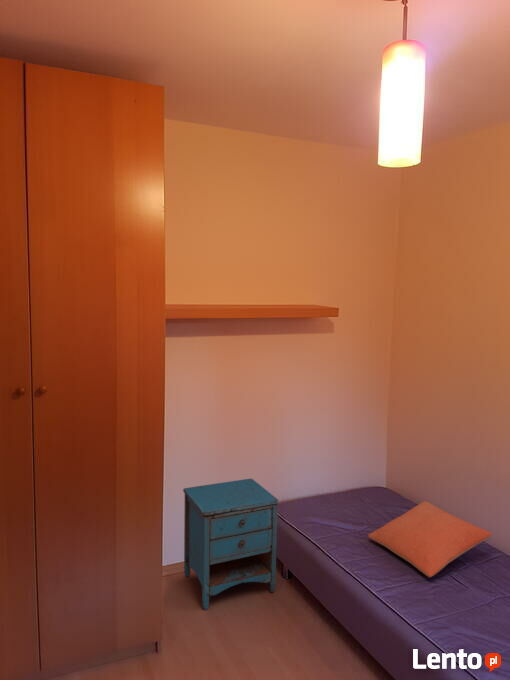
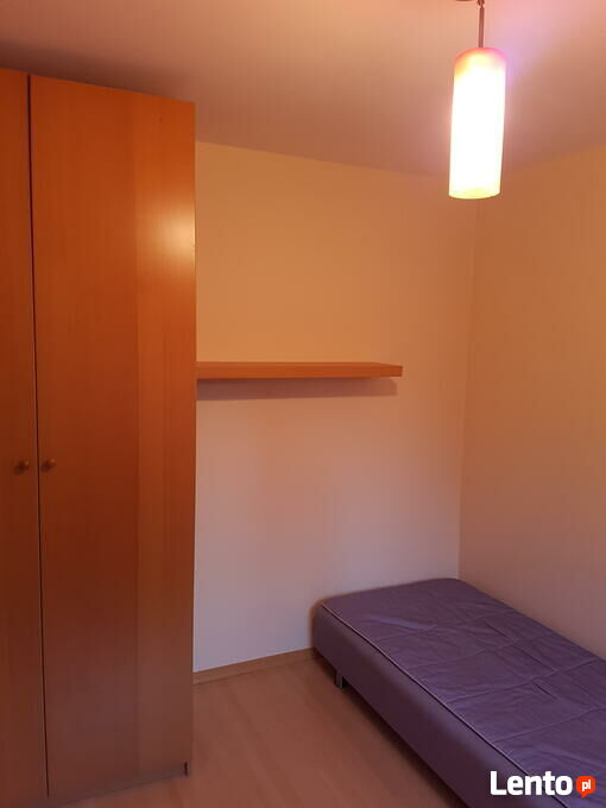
- pillow [367,500,493,578]
- nightstand [182,478,280,611]
